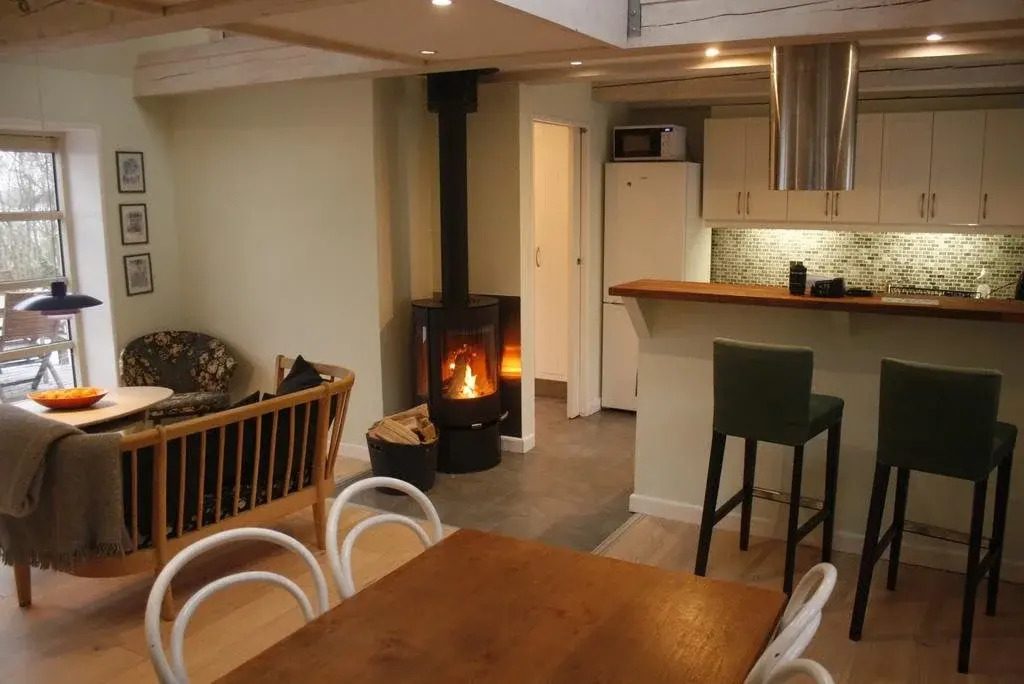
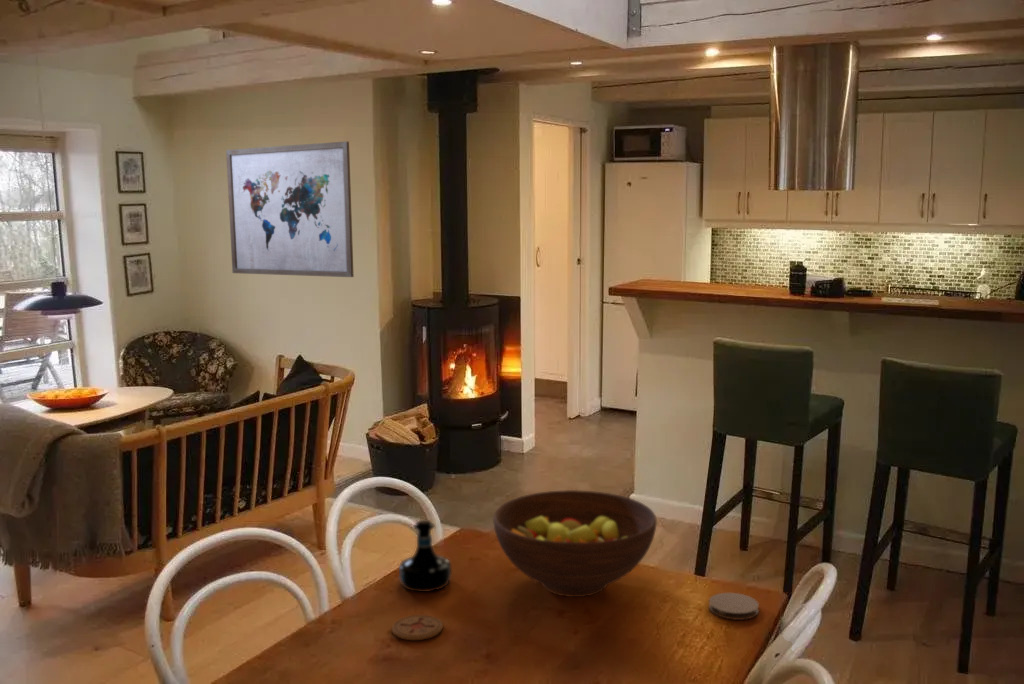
+ coaster [391,614,444,641]
+ wall art [225,140,355,278]
+ tequila bottle [398,519,452,593]
+ coaster [708,592,760,621]
+ fruit bowl [492,489,658,598]
